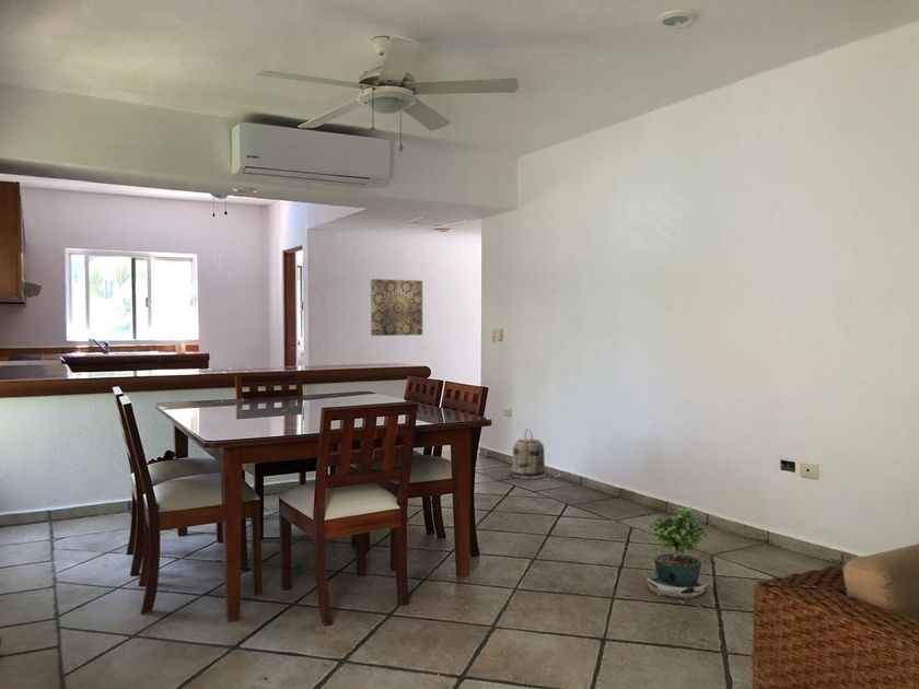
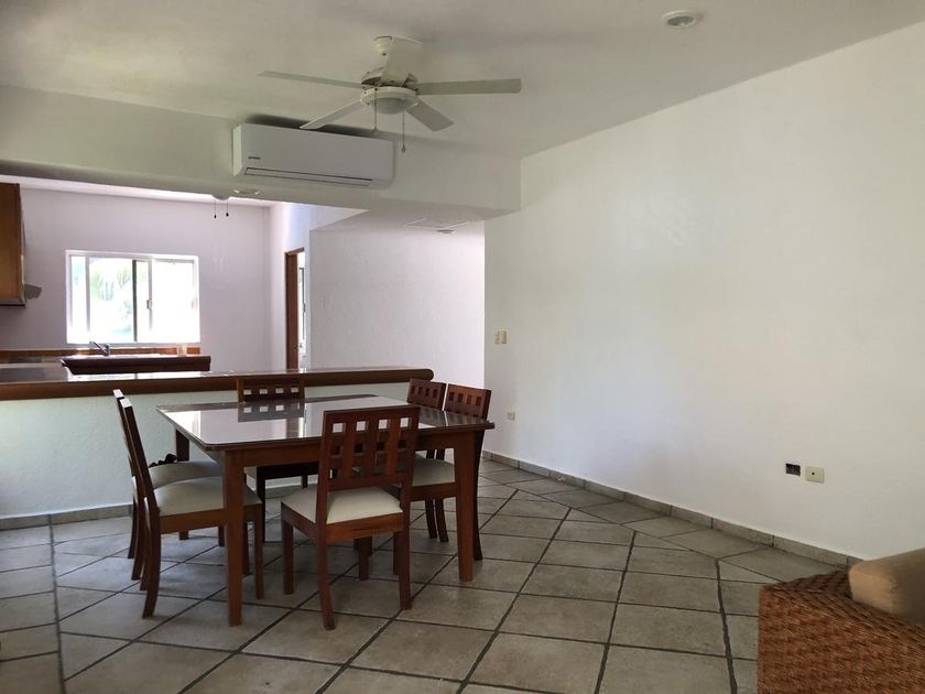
- wall art [370,278,423,337]
- basket [511,428,547,480]
- potted plant [644,505,710,610]
